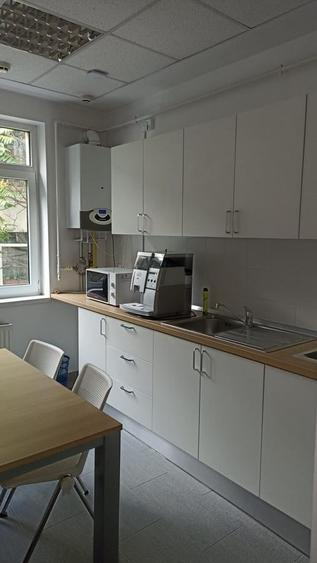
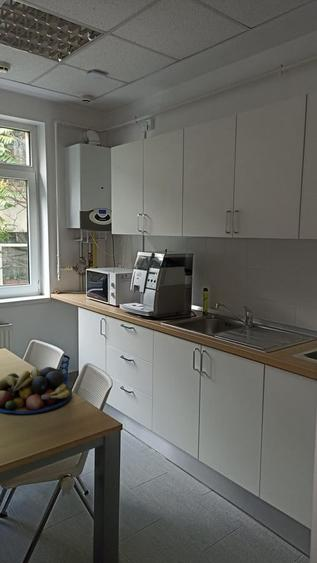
+ fruit bowl [0,366,73,415]
